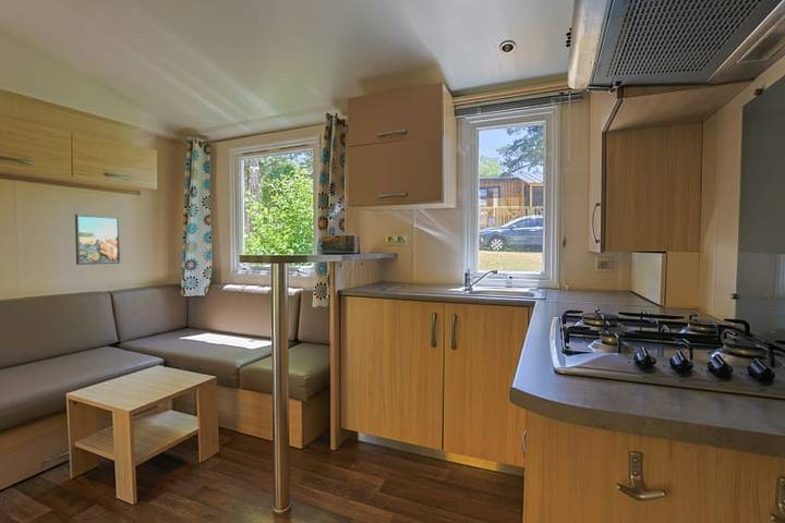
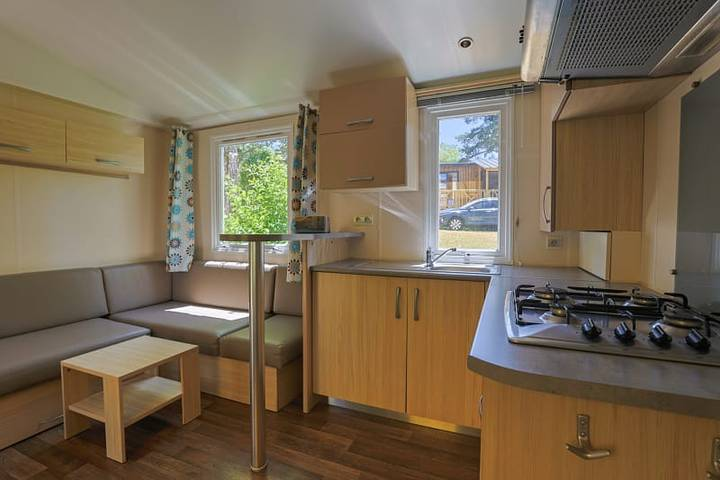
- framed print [74,214,121,266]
